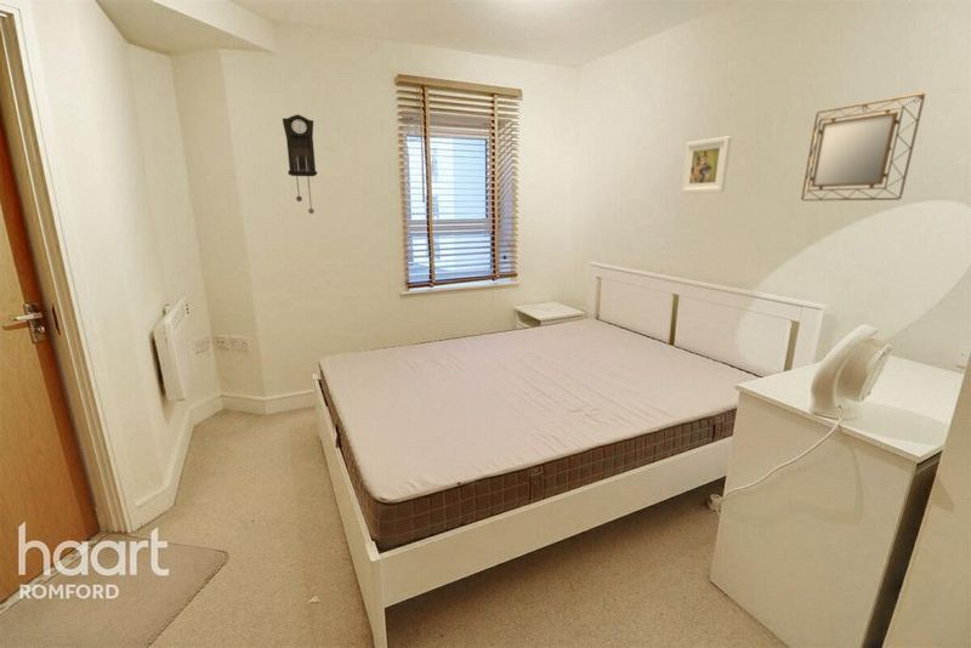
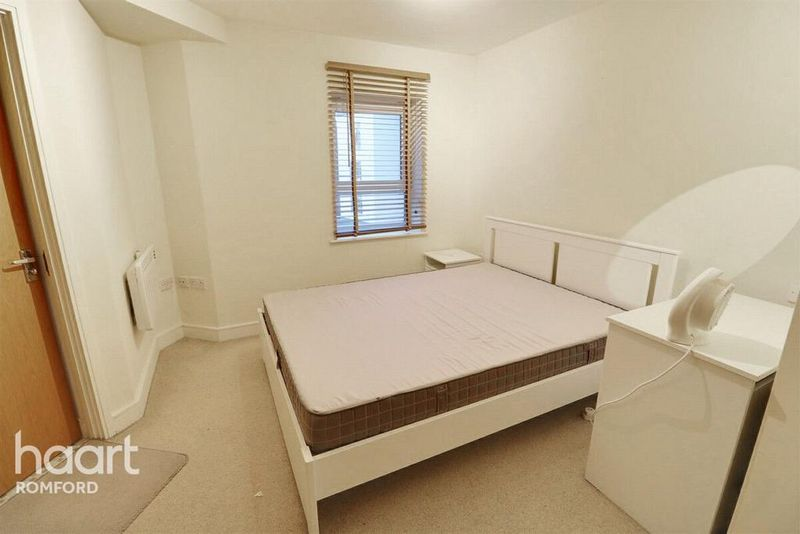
- home mirror [800,92,926,201]
- pendulum clock [282,113,318,215]
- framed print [680,135,733,194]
